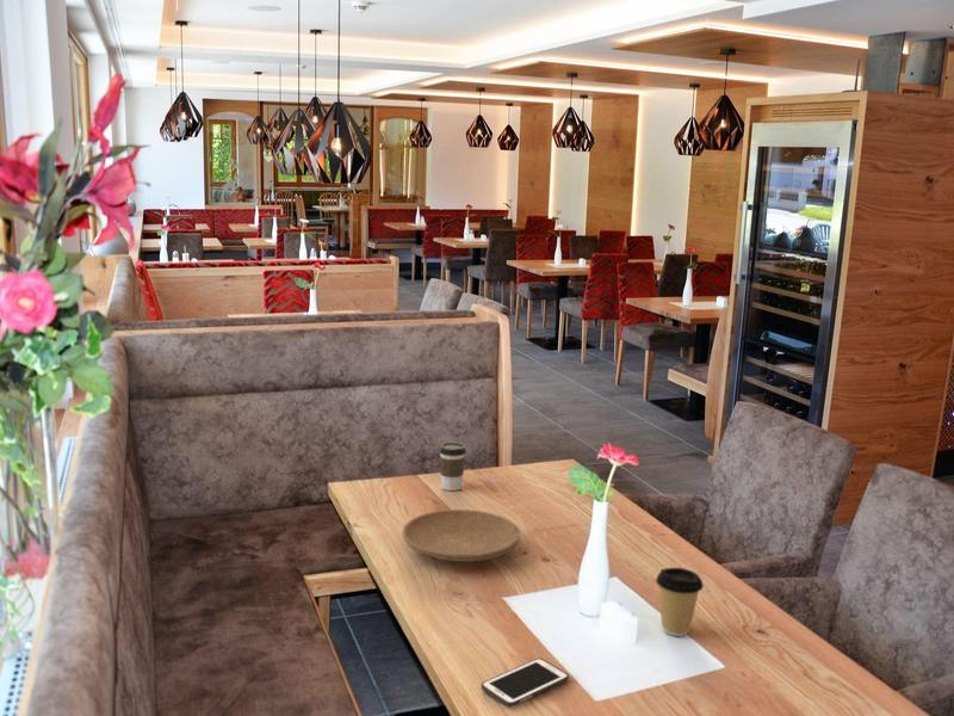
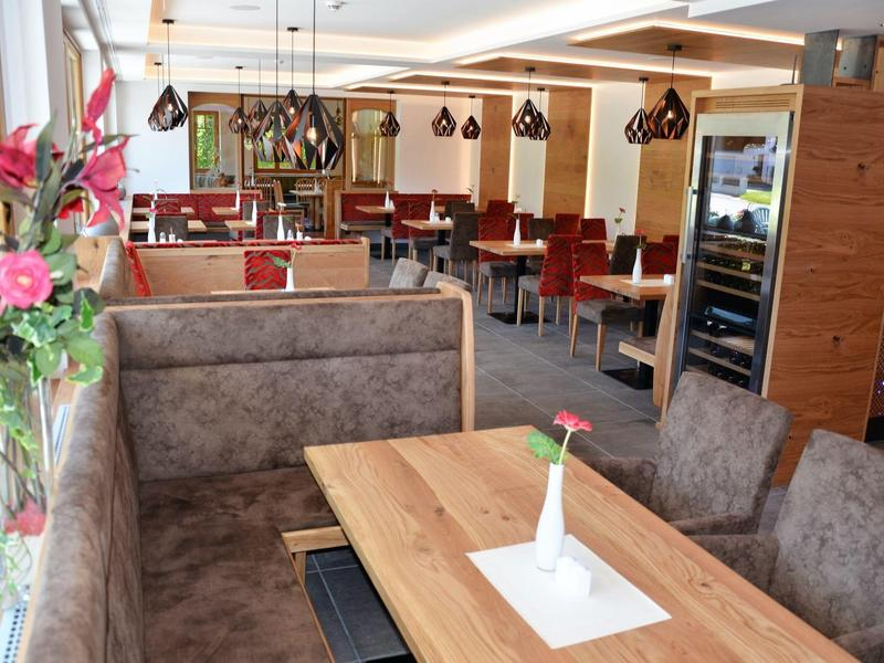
- coffee cup [438,442,467,492]
- cell phone [481,658,570,708]
- coffee cup [655,567,705,637]
- plate [401,508,522,563]
